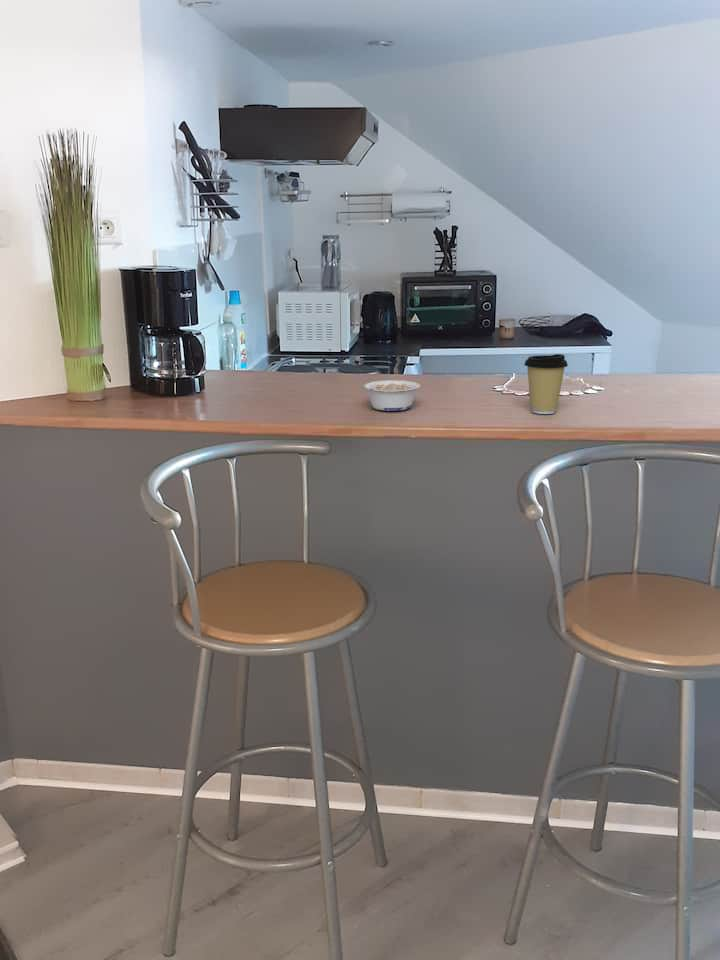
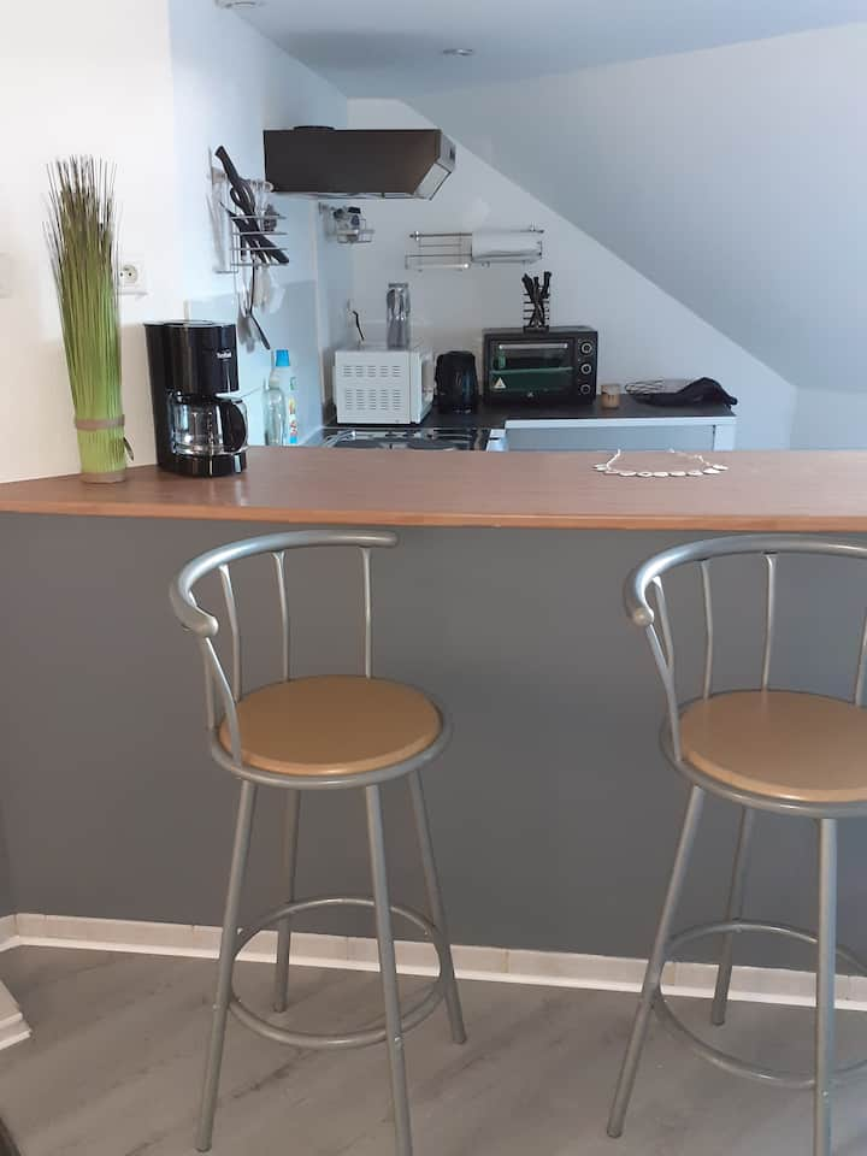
- legume [362,379,421,412]
- coffee cup [523,353,569,415]
